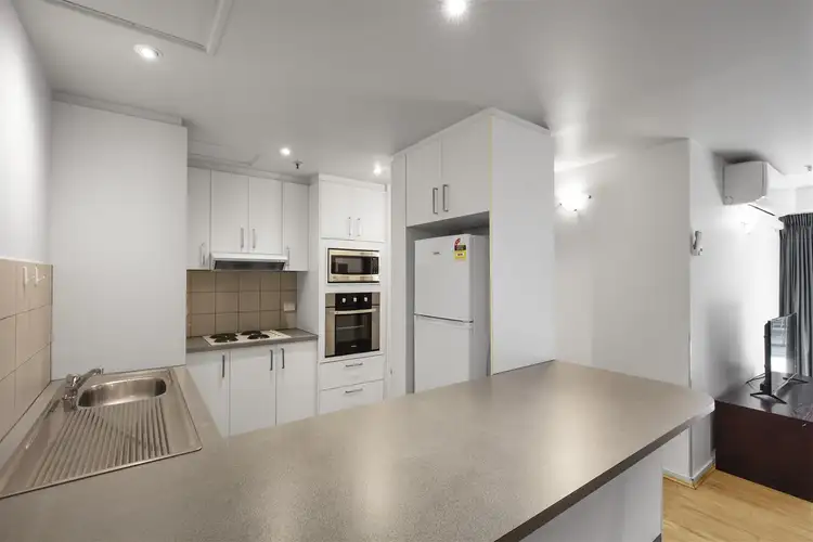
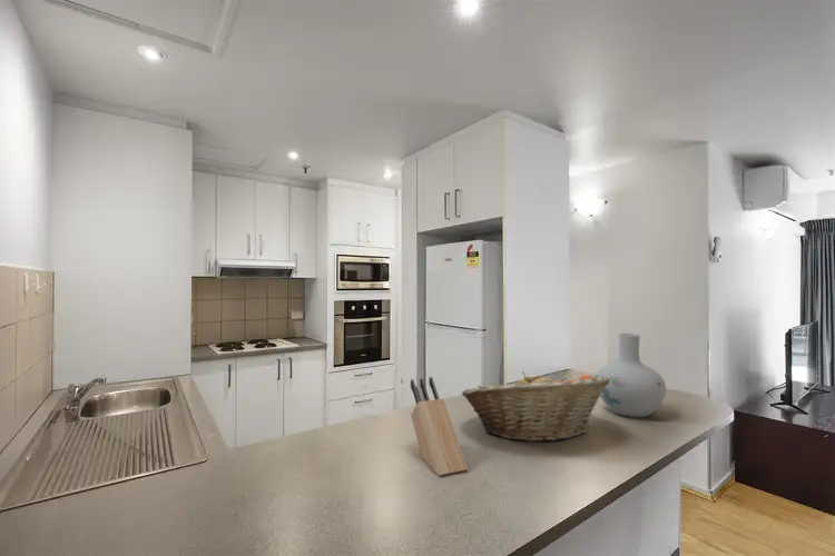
+ vase [596,332,667,418]
+ fruit basket [461,370,610,443]
+ knife block [410,376,469,477]
